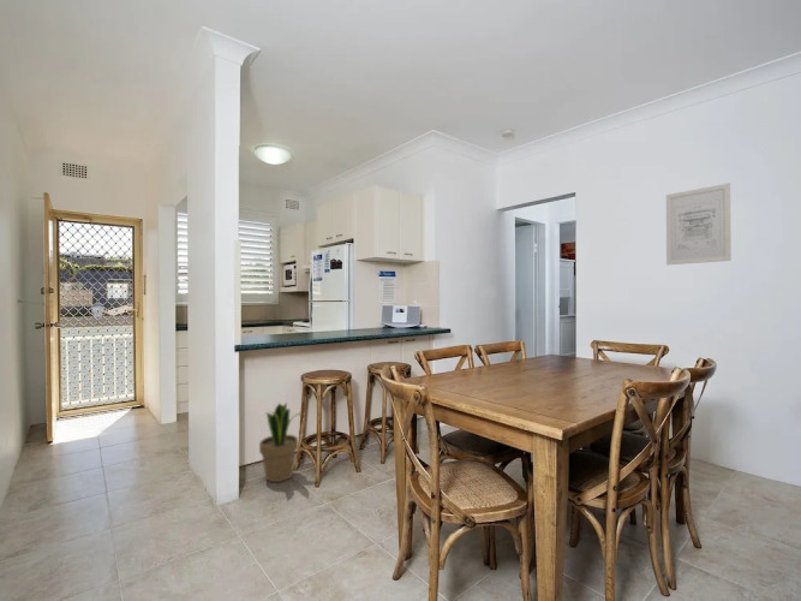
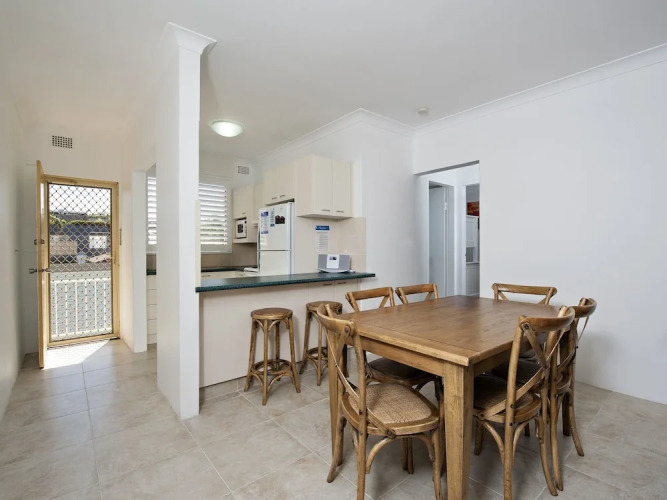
- wall art [665,182,733,266]
- potted plant [258,401,305,483]
